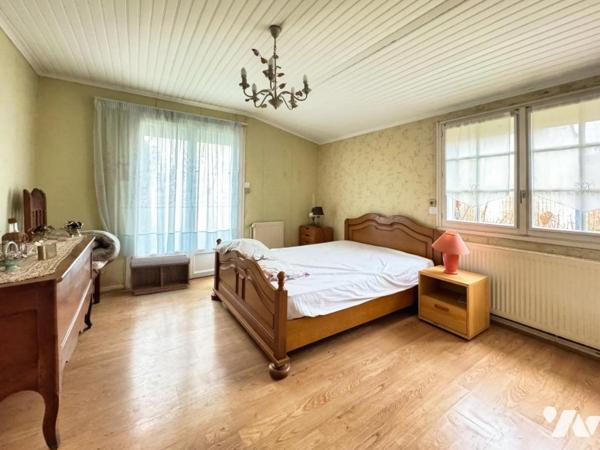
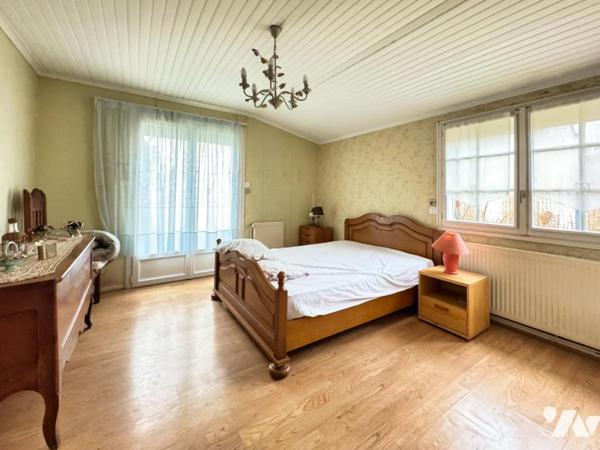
- bench [129,254,191,296]
